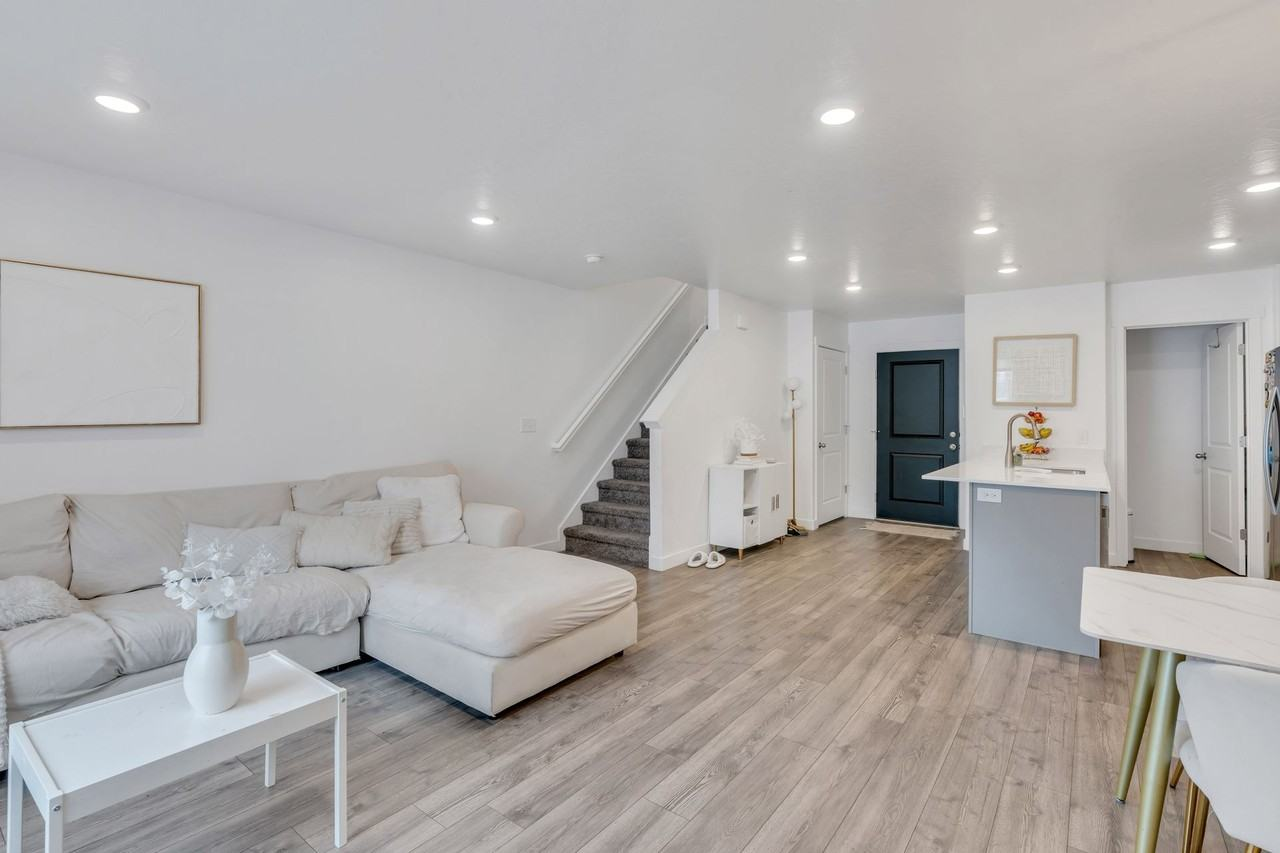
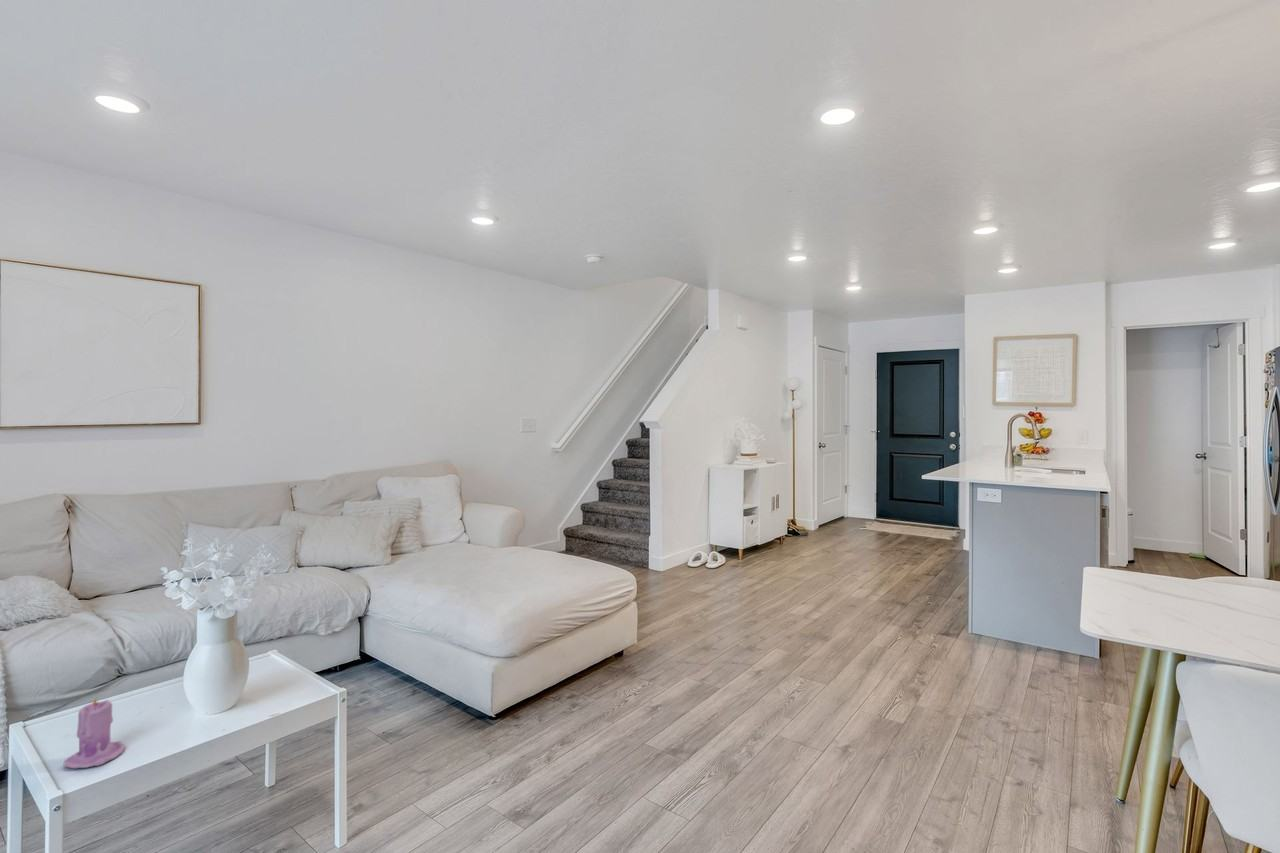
+ candle [63,695,126,769]
